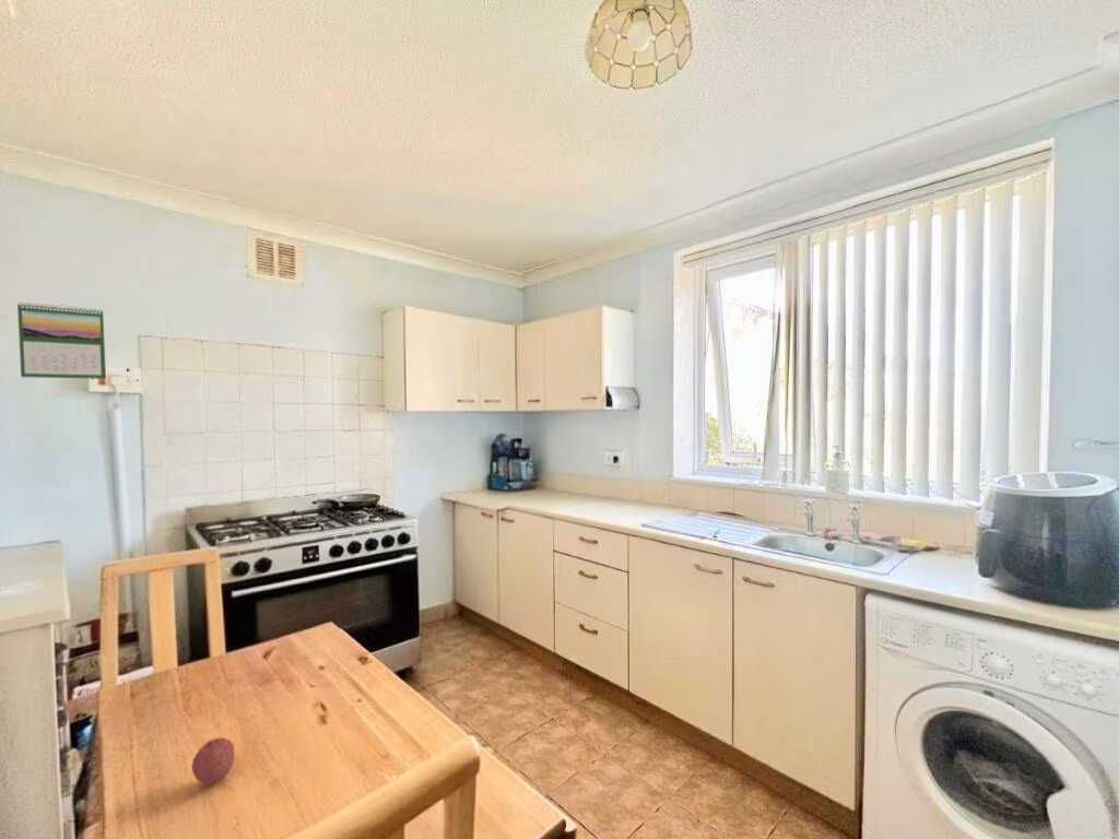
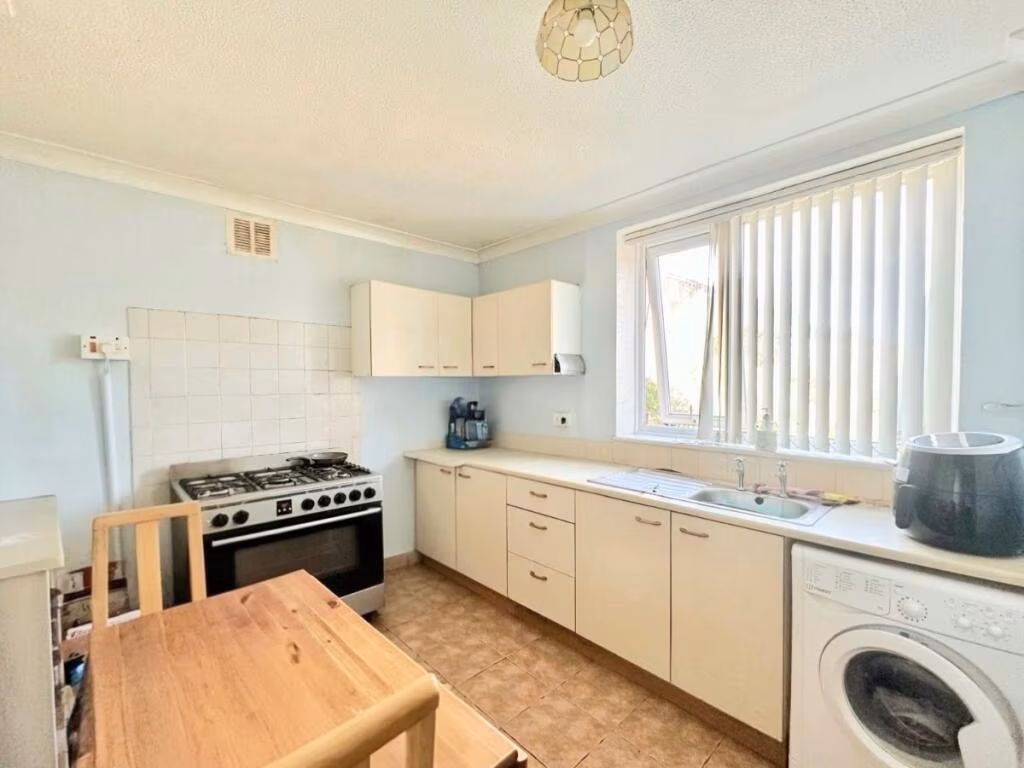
- fruit [190,736,236,785]
- calendar [16,302,107,380]
